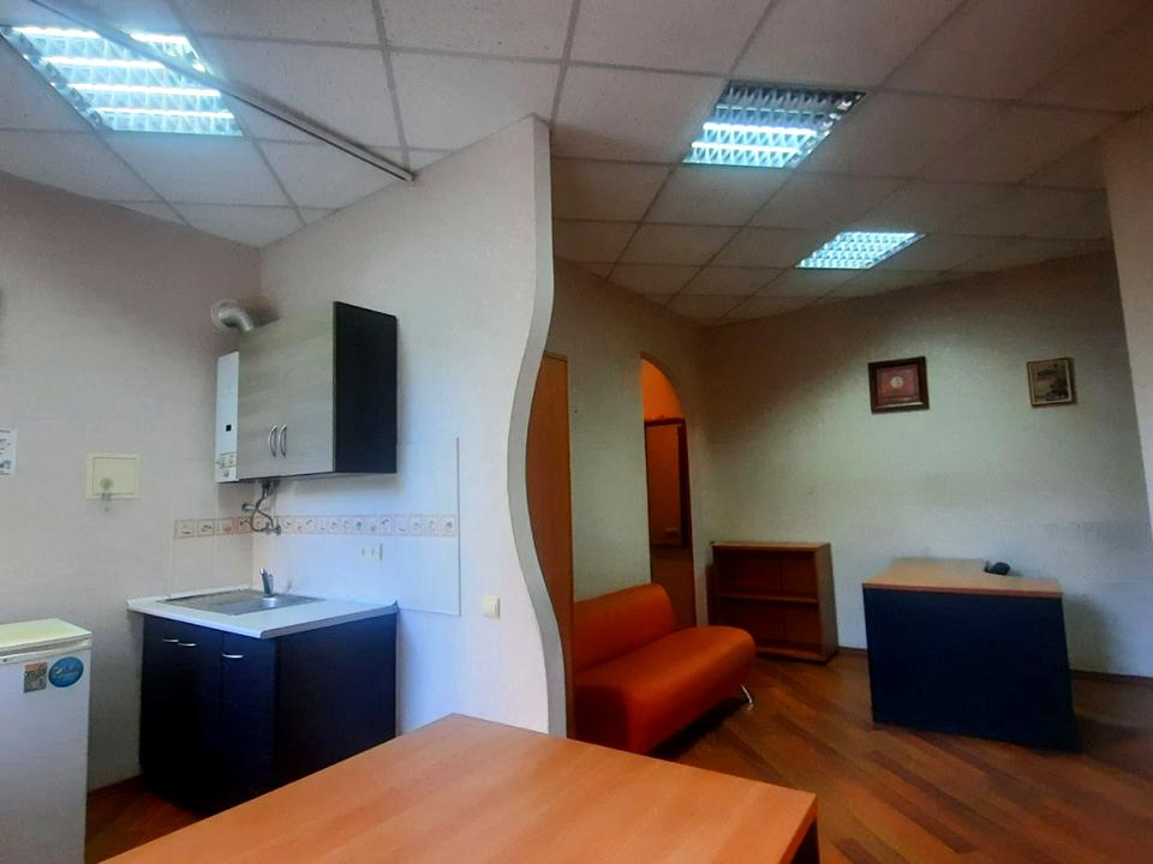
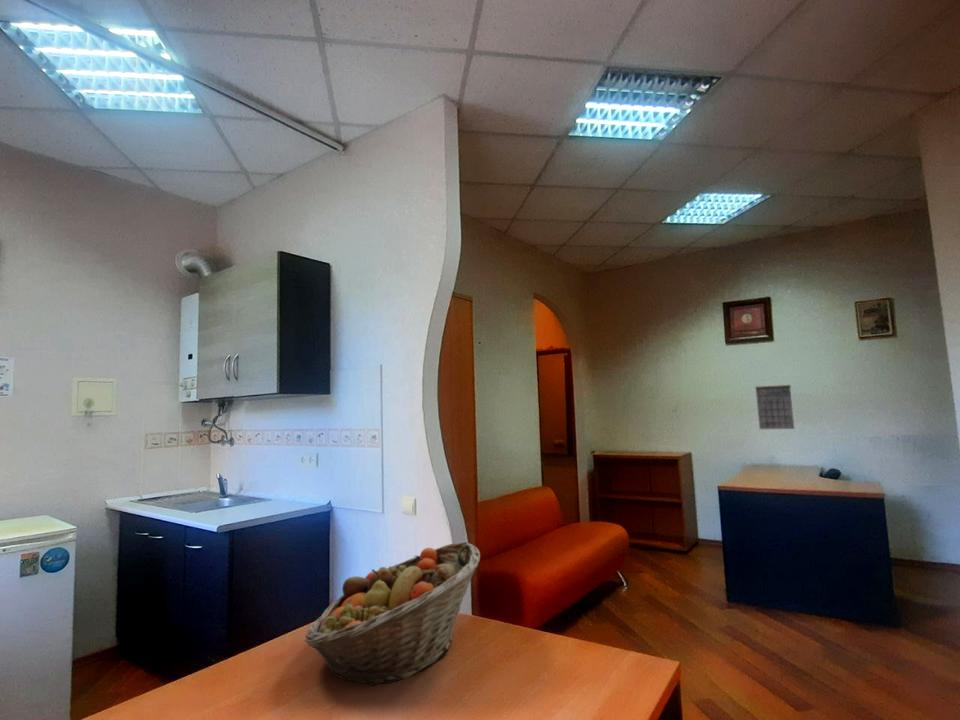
+ calendar [754,378,795,430]
+ fruit basket [304,541,481,687]
